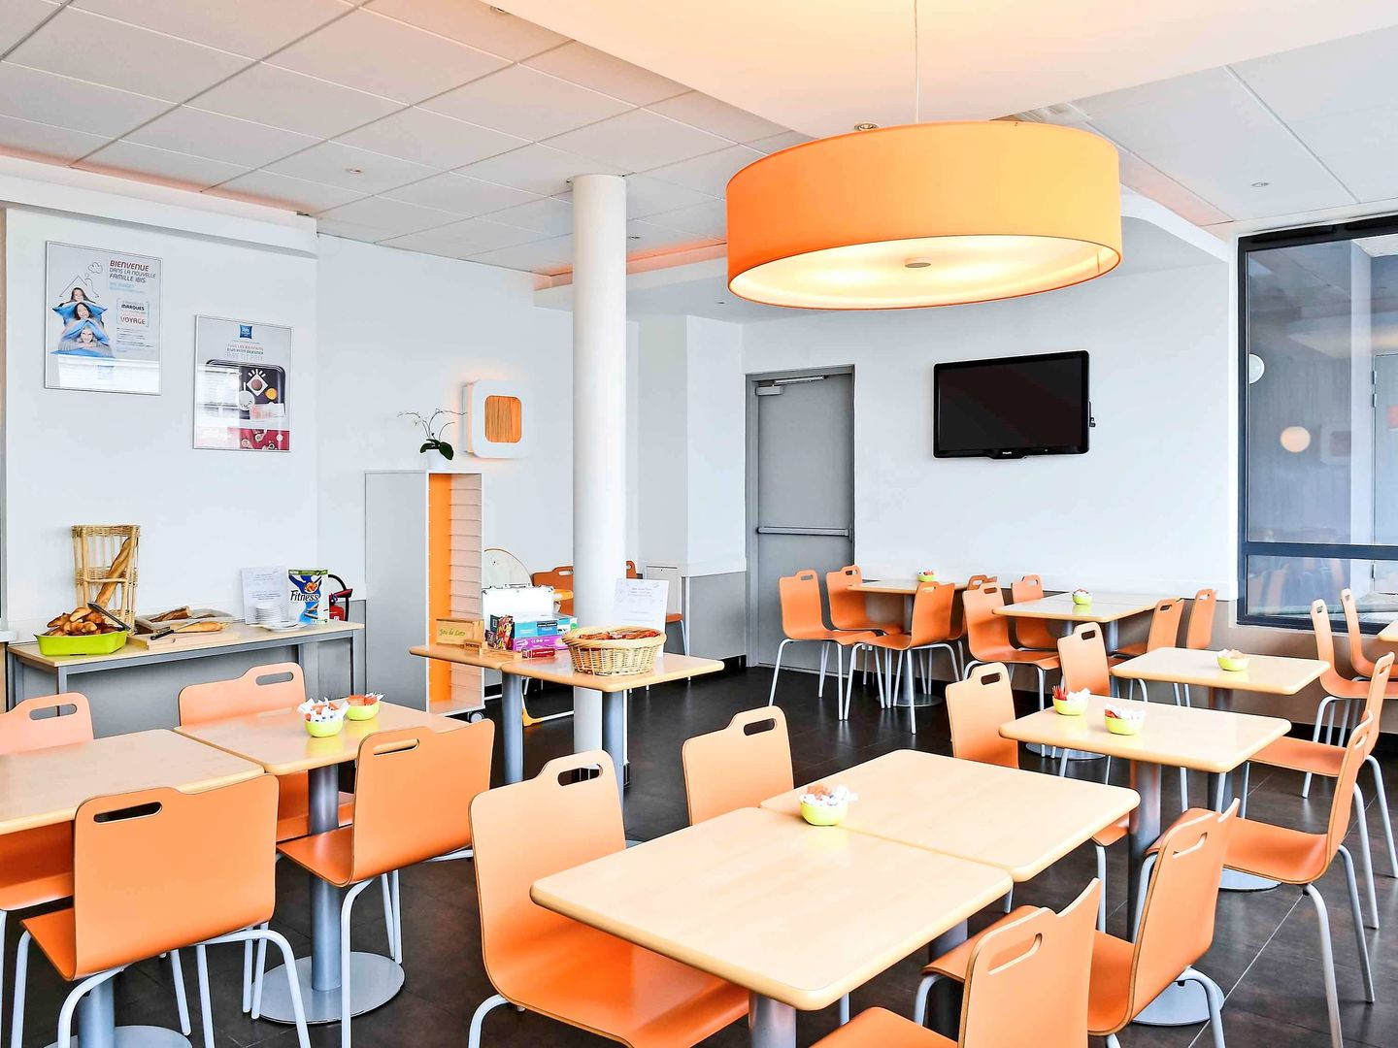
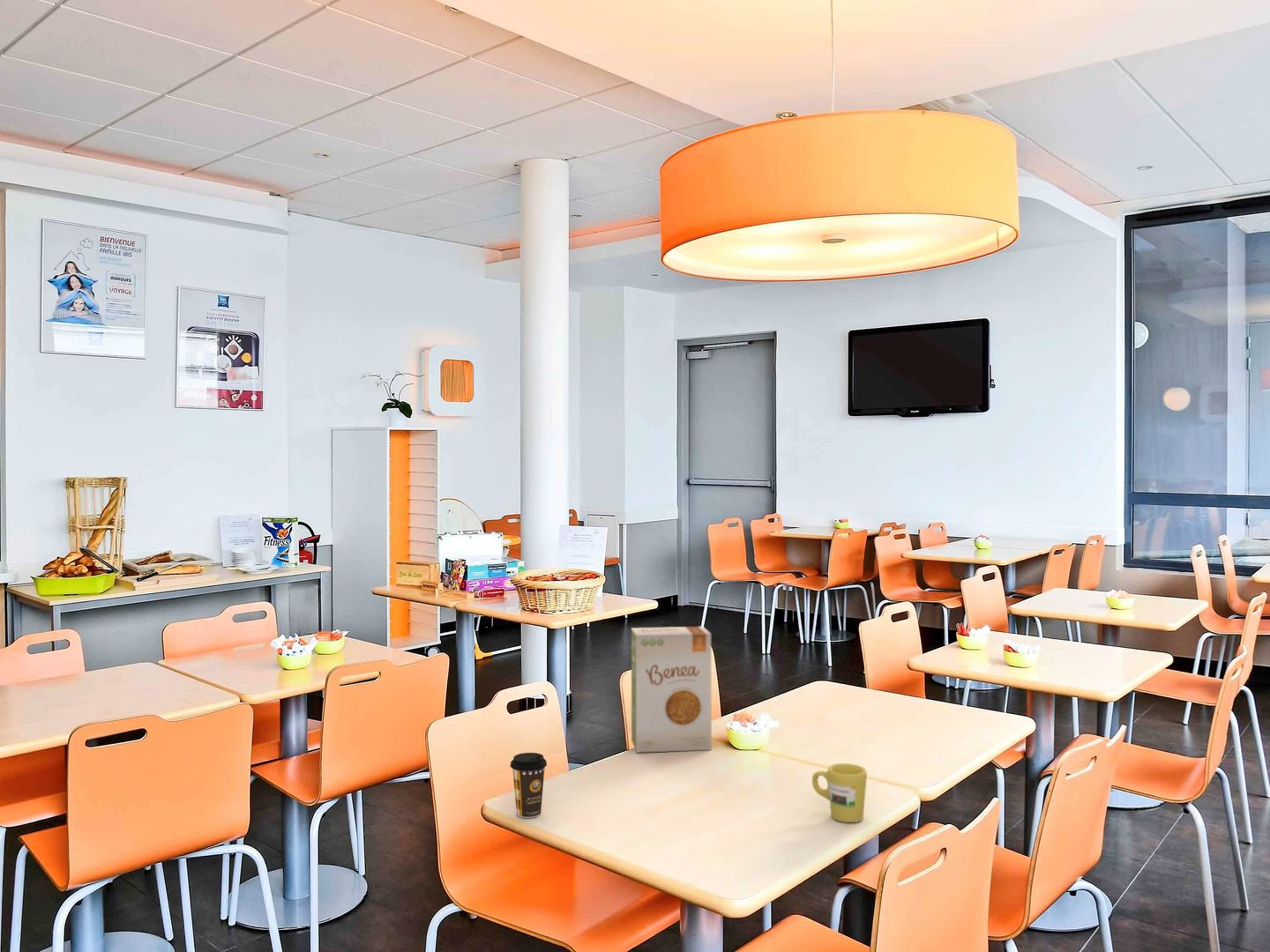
+ coffee cup [510,752,548,819]
+ food box [631,626,713,754]
+ mug [811,762,868,823]
